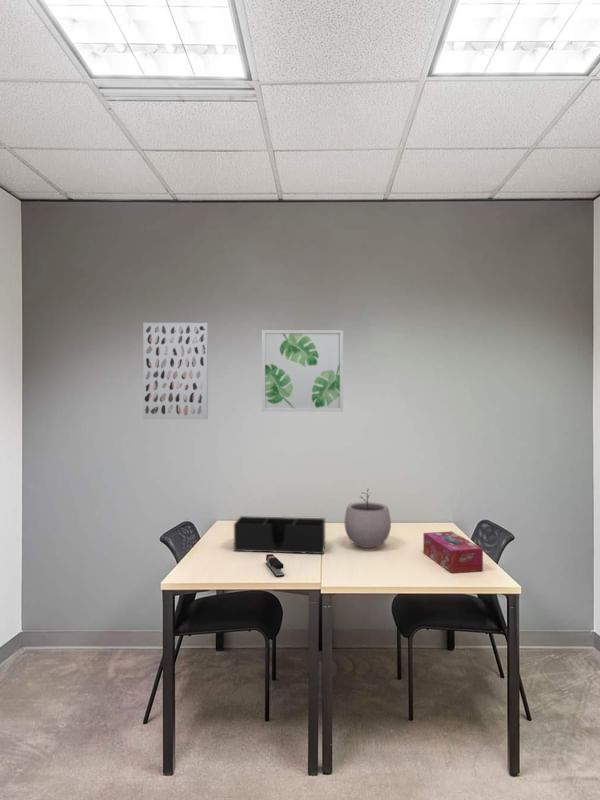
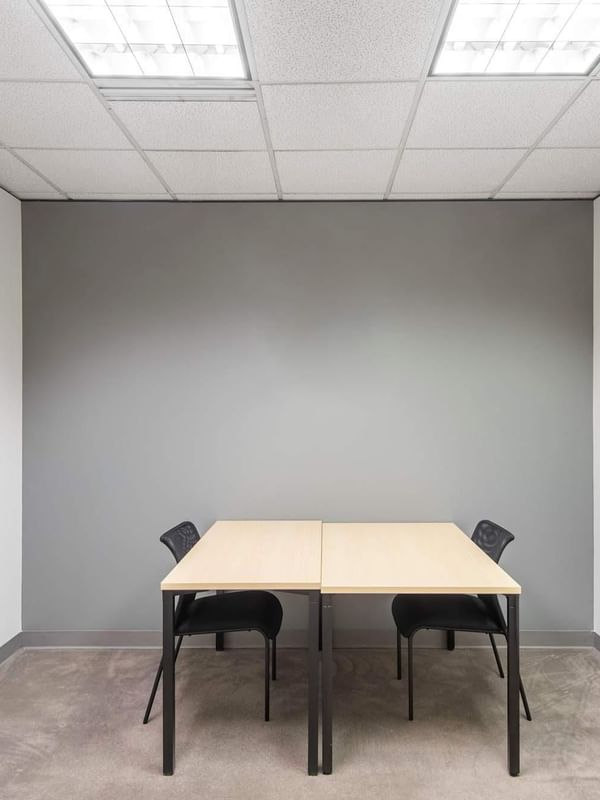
- desk organizer [233,515,326,555]
- wall art [142,322,209,420]
- stapler [265,553,285,578]
- plant pot [343,487,392,549]
- tissue box [422,531,484,574]
- wall art [261,329,344,412]
